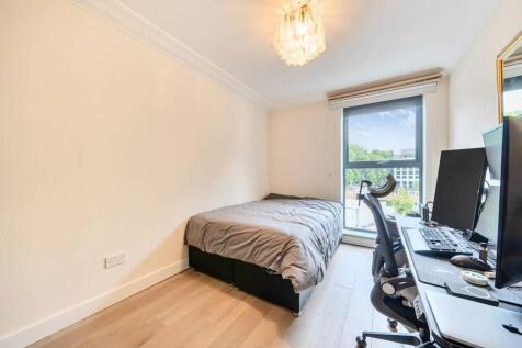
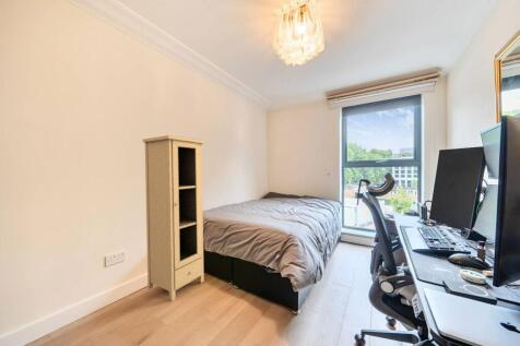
+ cupboard [142,134,205,302]
